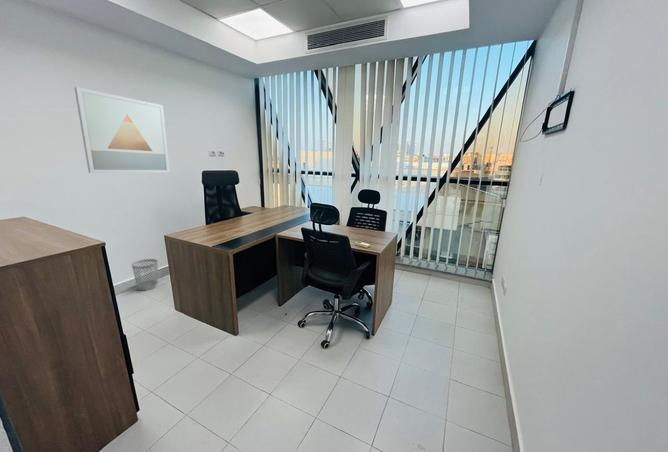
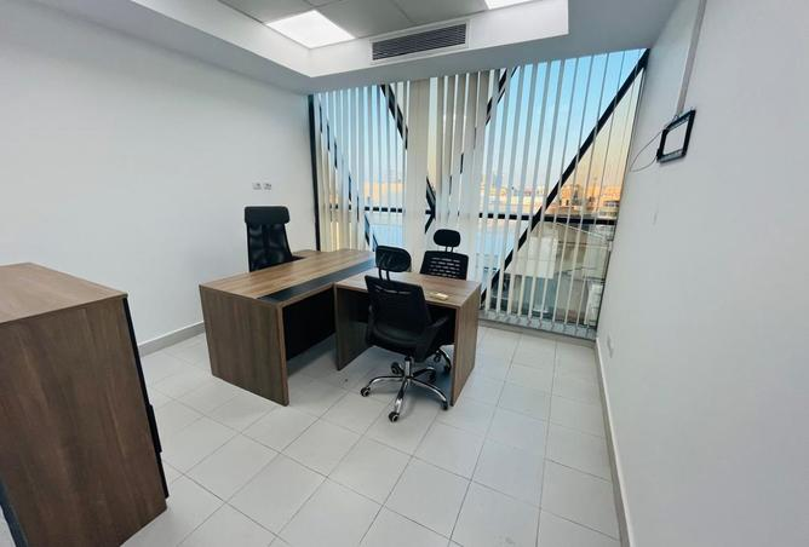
- wall art [74,86,171,174]
- wastebasket [131,258,159,291]
